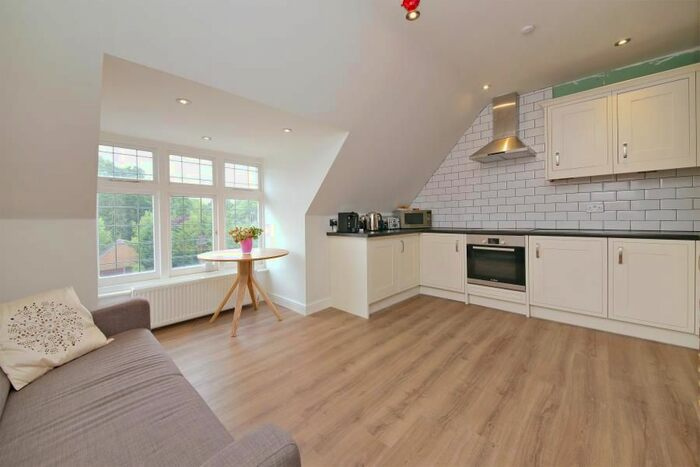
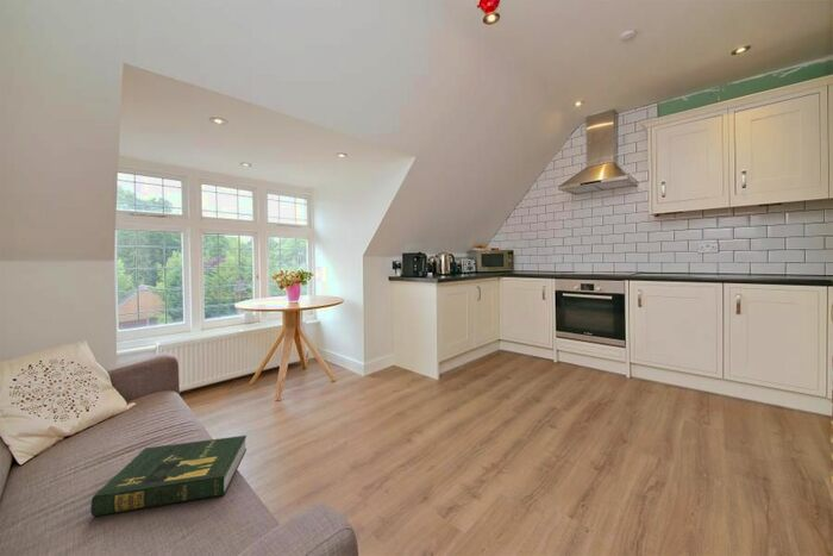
+ book [89,435,248,518]
